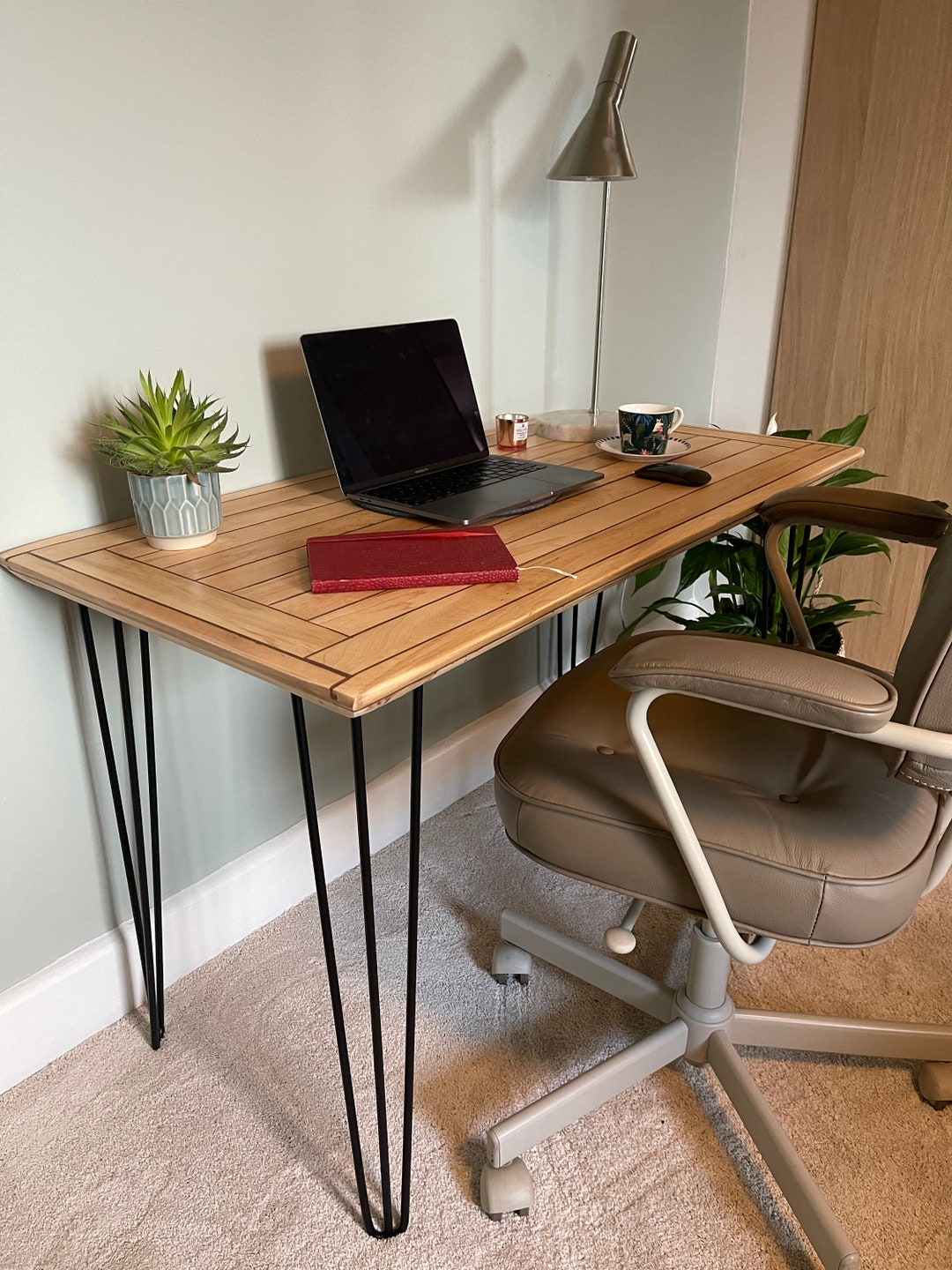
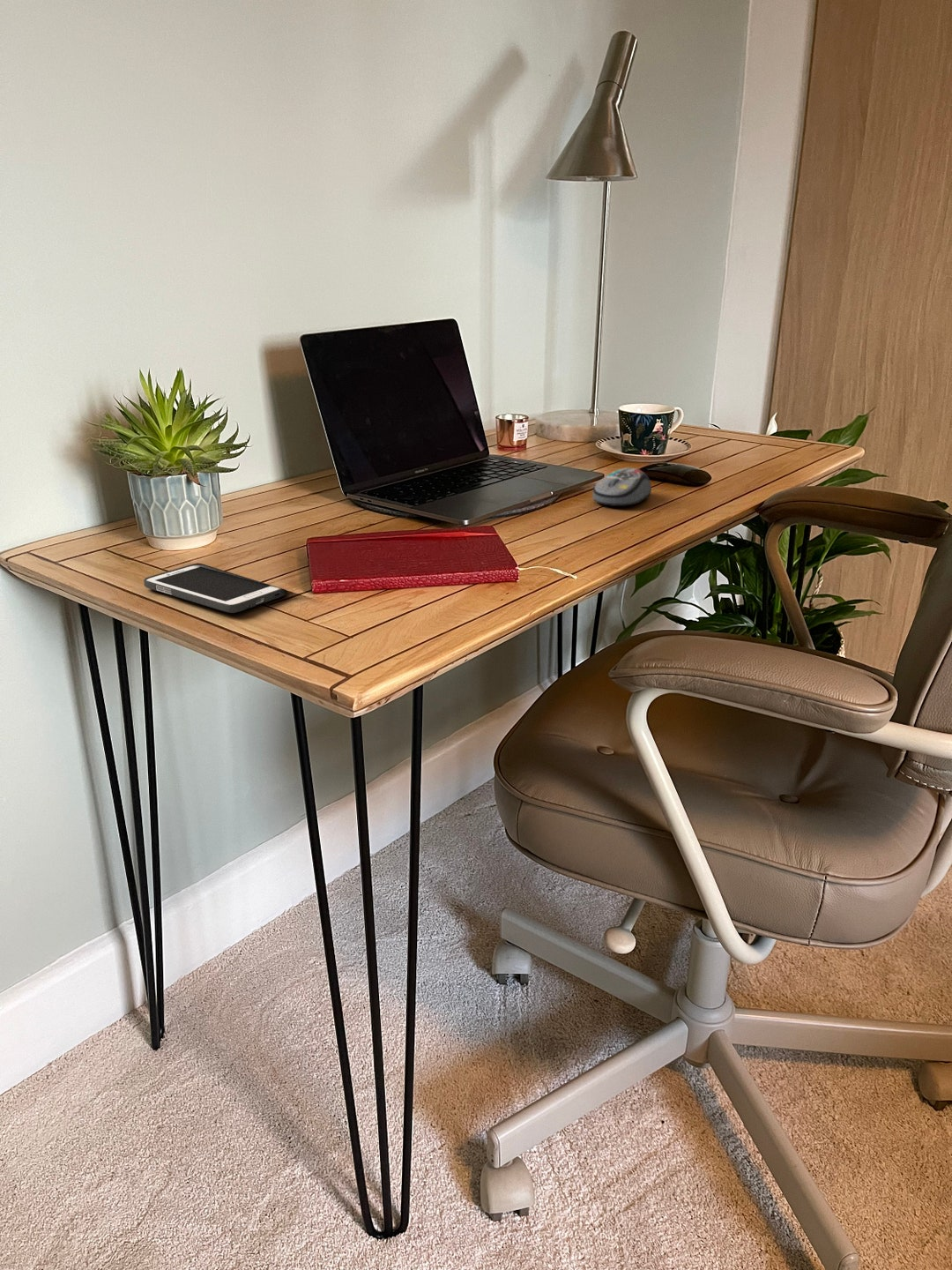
+ cell phone [143,563,286,614]
+ computer mouse [592,467,652,507]
